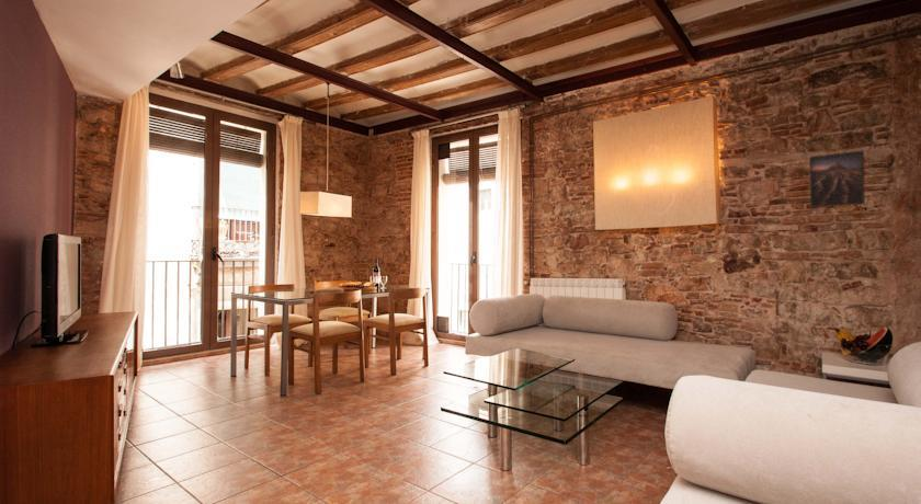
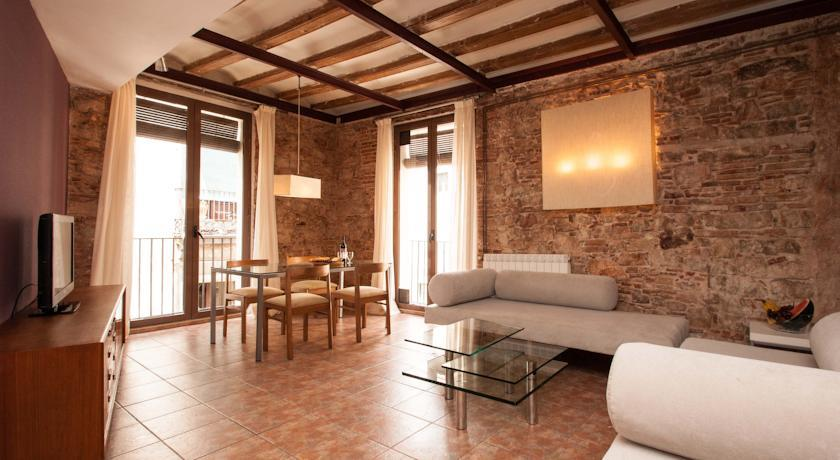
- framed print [808,150,866,208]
